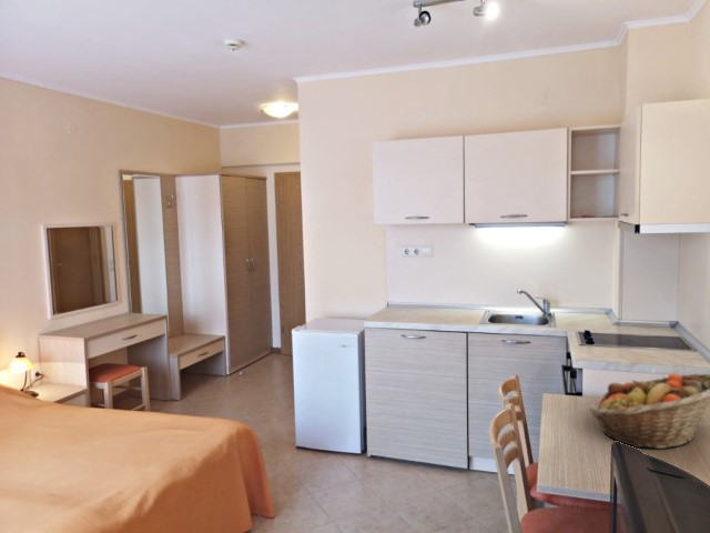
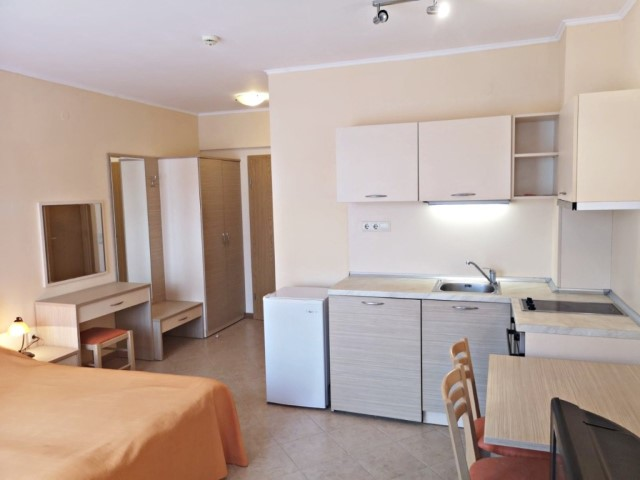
- fruit basket [588,372,710,450]
